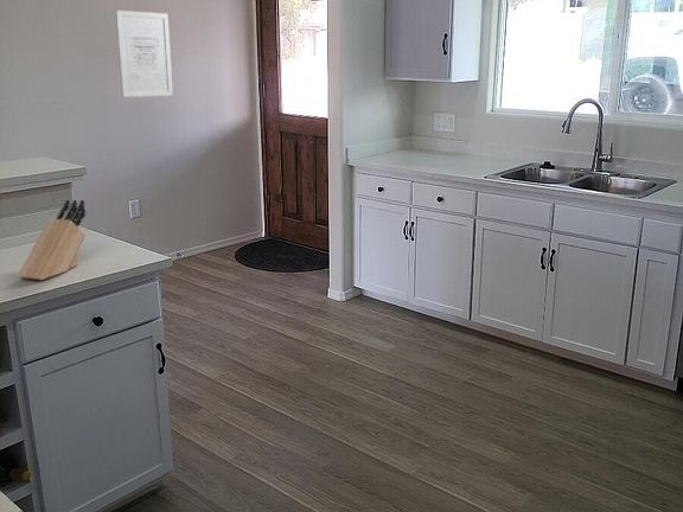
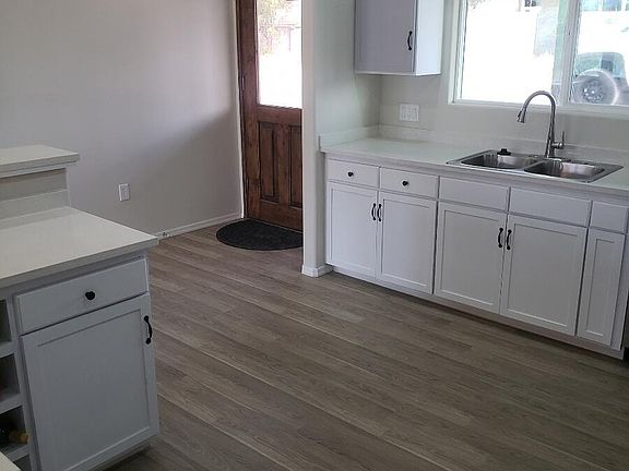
- knife block [17,199,87,281]
- wall art [115,9,174,98]
